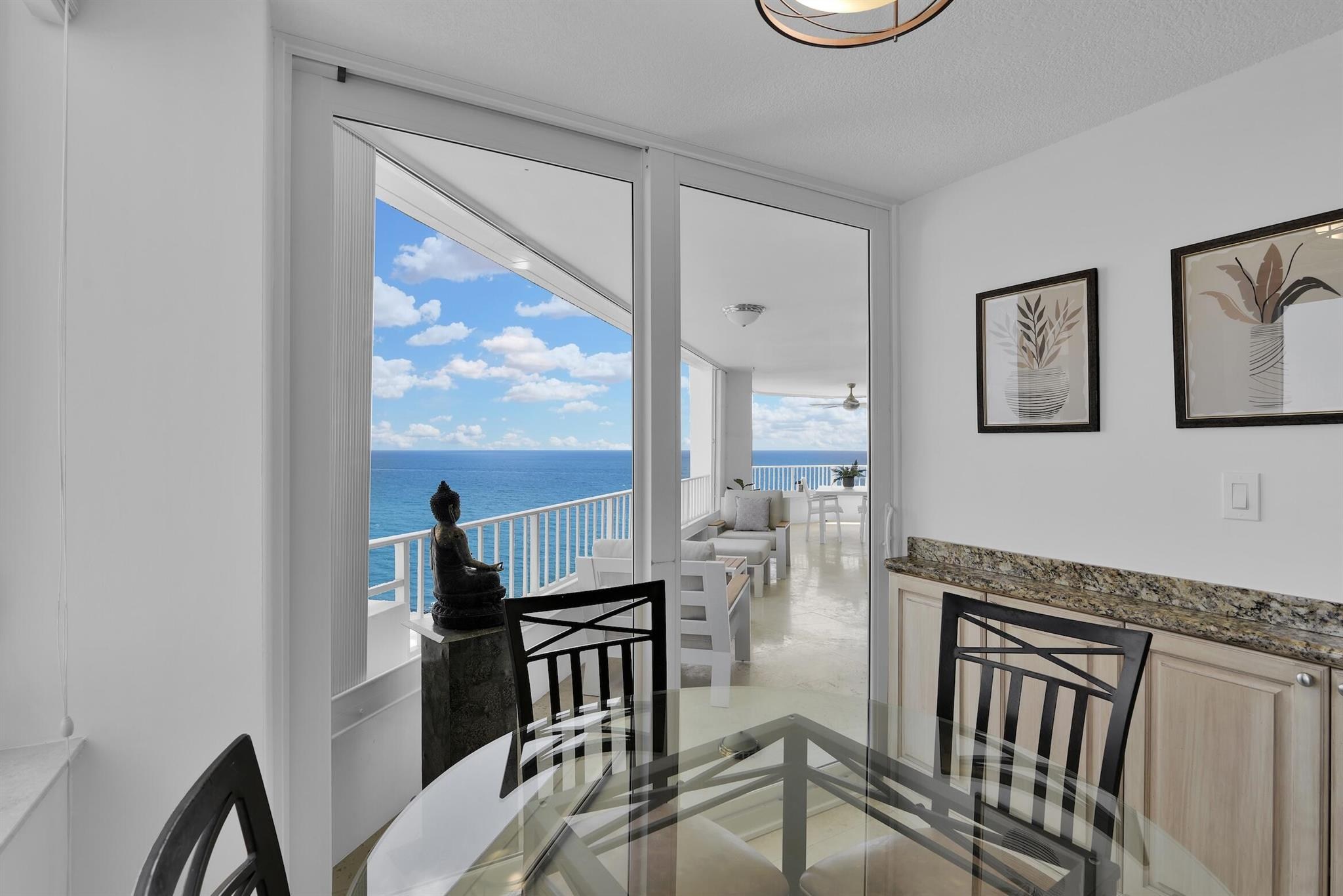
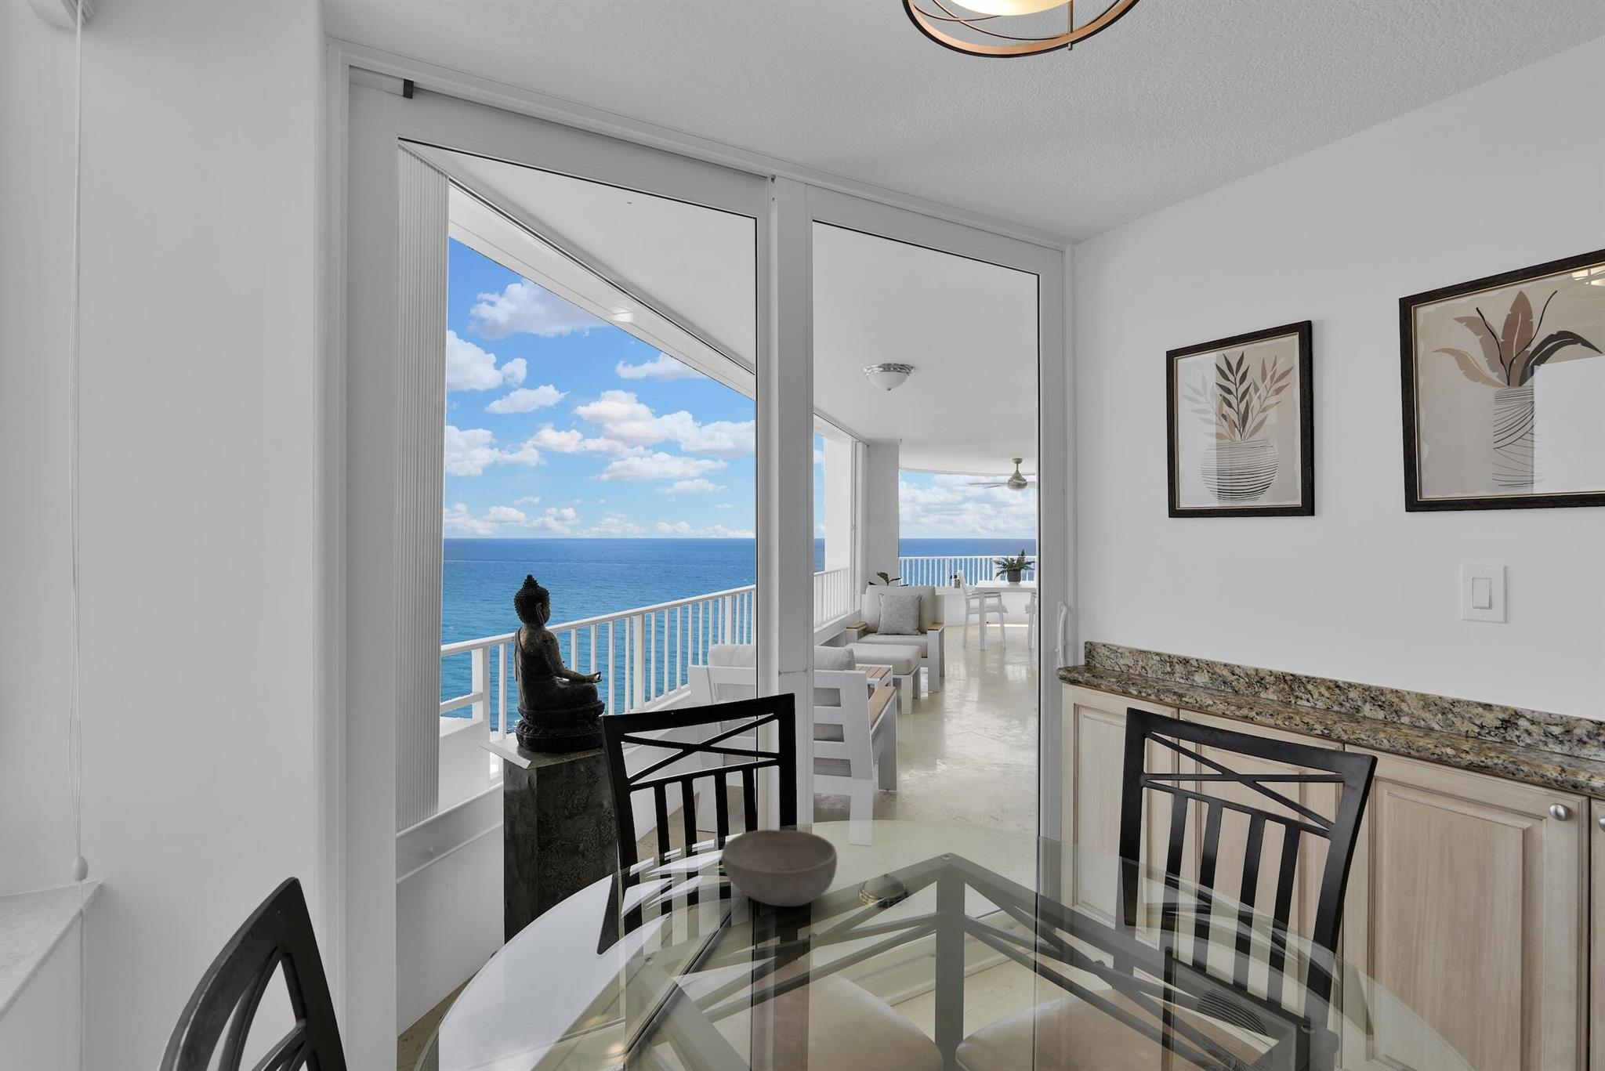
+ bowl [721,828,838,907]
